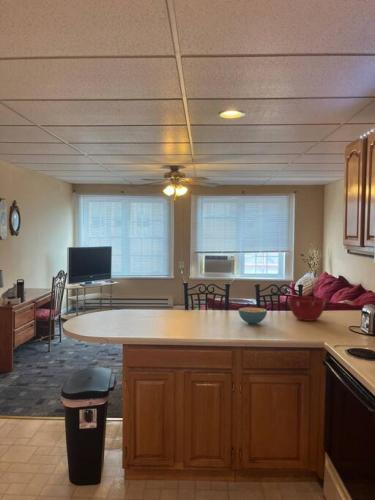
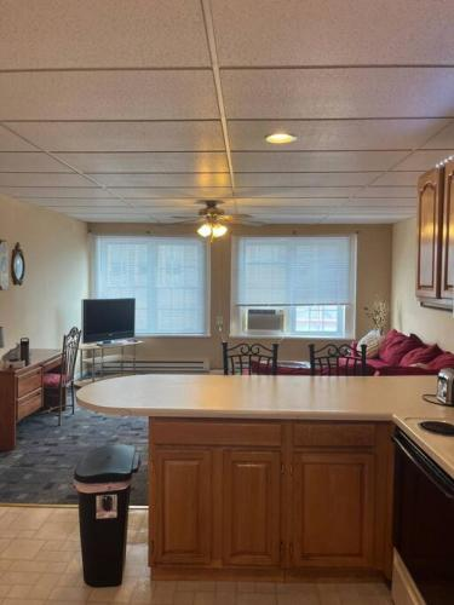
- mixing bowl [286,295,328,322]
- cereal bowl [237,307,268,325]
